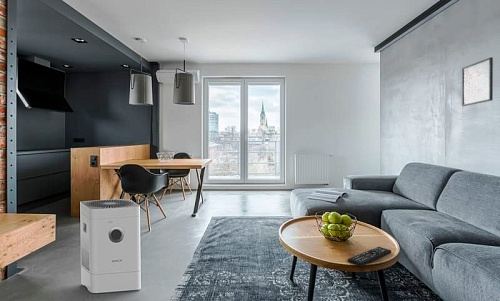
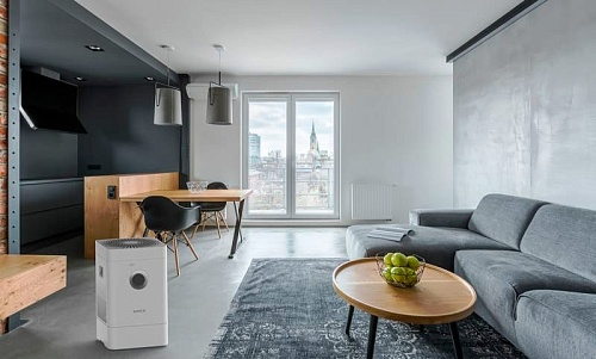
- remote control [347,246,392,267]
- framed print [461,56,494,107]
